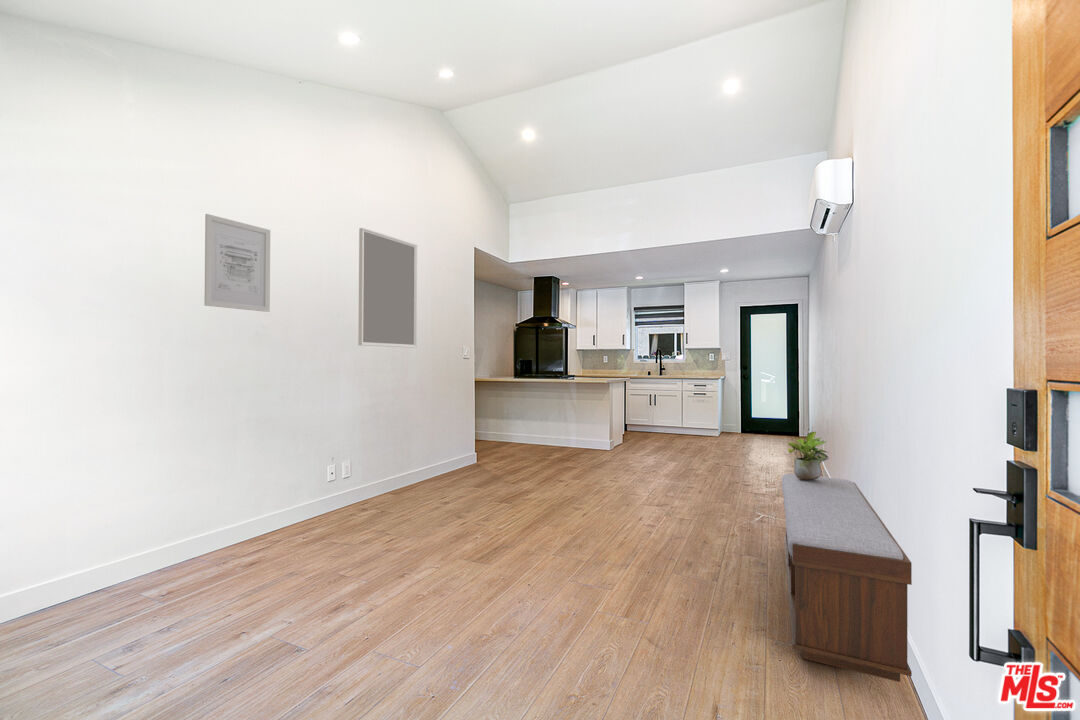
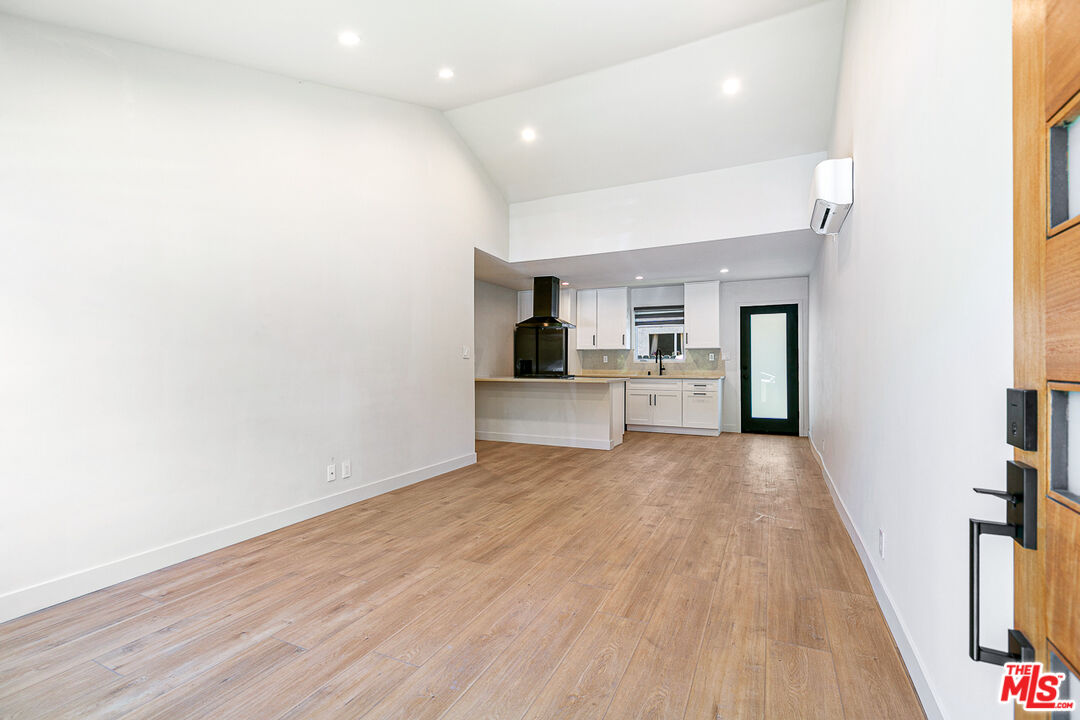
- wall art [203,213,271,313]
- bench [781,473,913,683]
- potted plant [787,431,830,480]
- home mirror [357,227,418,349]
